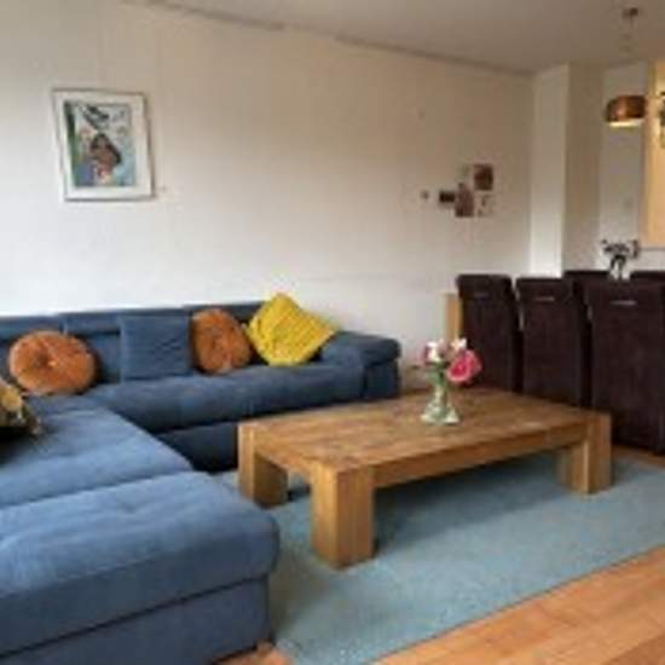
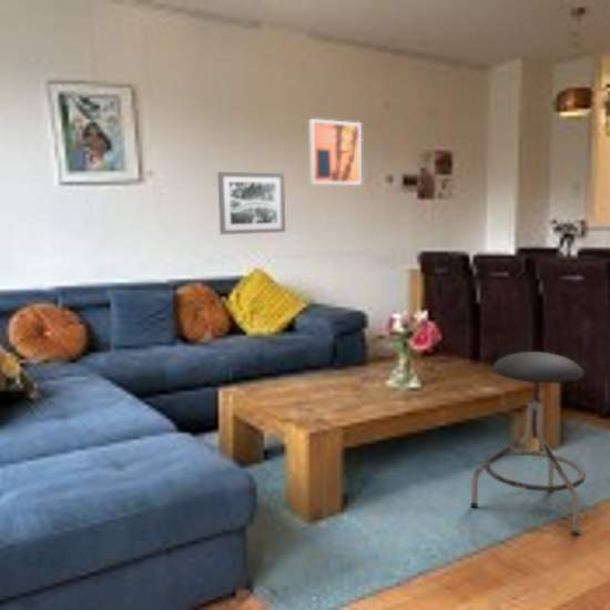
+ wall art [216,171,286,236]
+ stool [470,350,587,537]
+ wall art [307,118,363,186]
